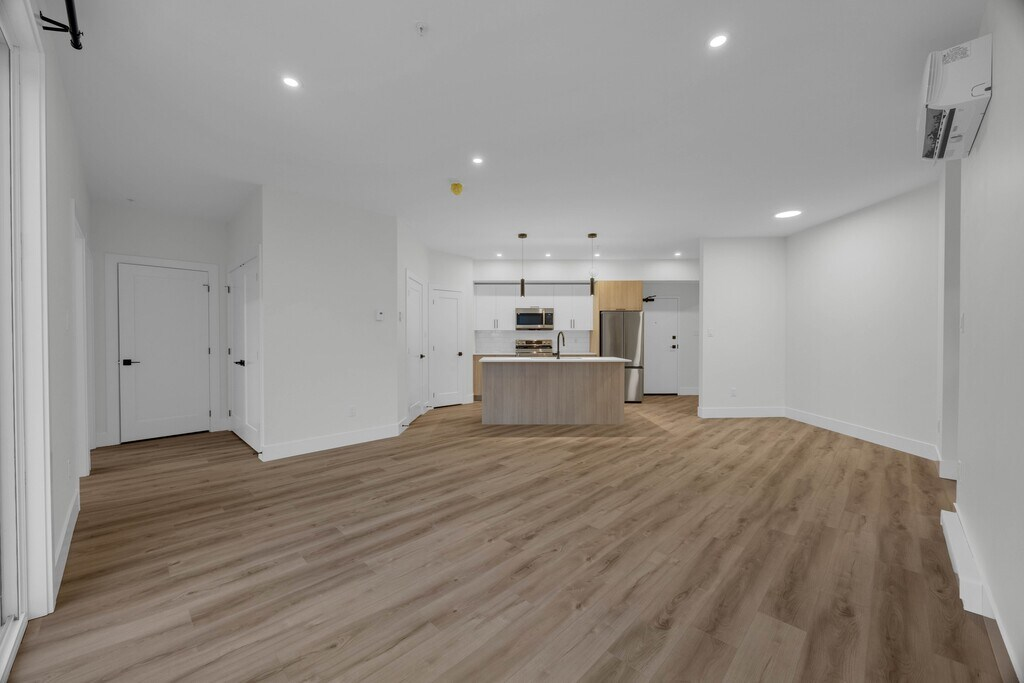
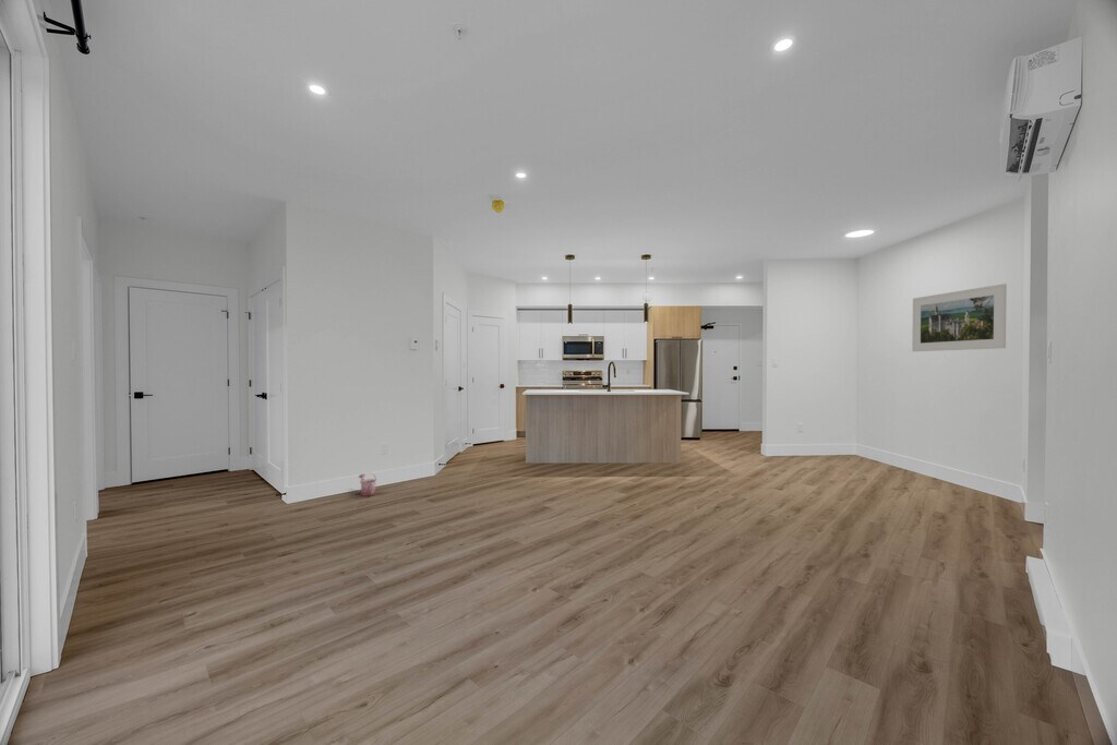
+ watering can [358,471,377,497]
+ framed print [911,283,1008,352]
